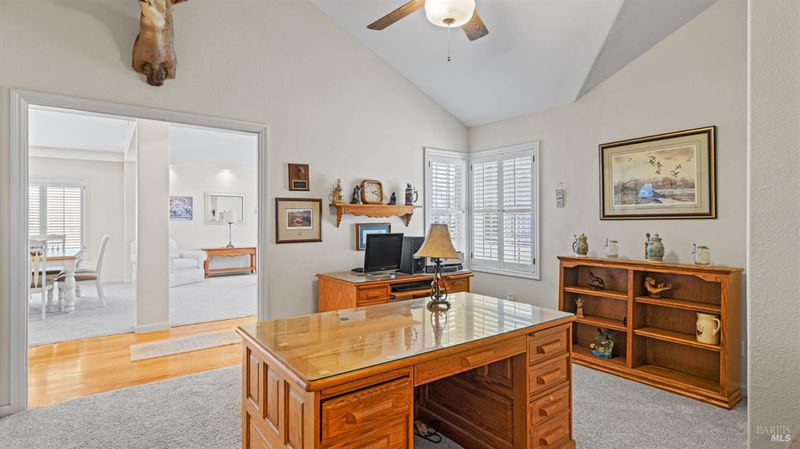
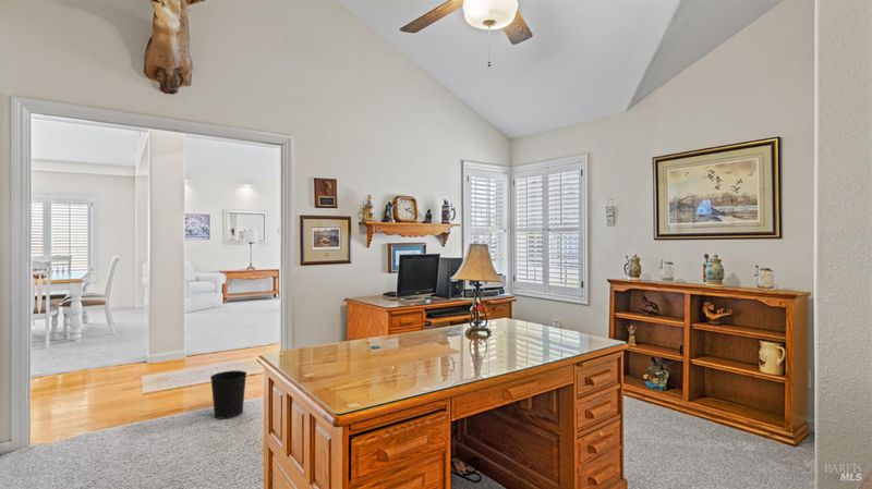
+ wastebasket [209,369,247,420]
